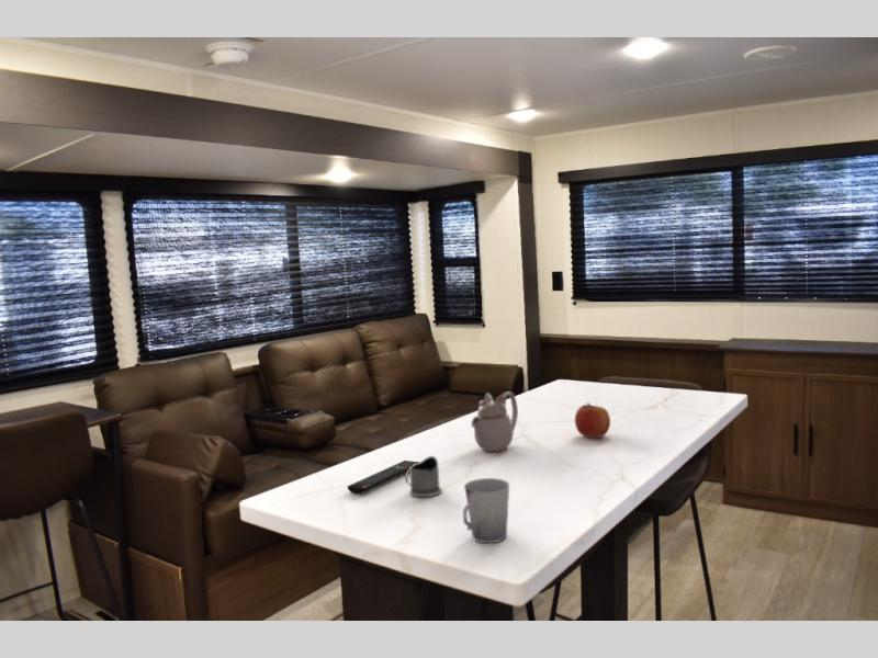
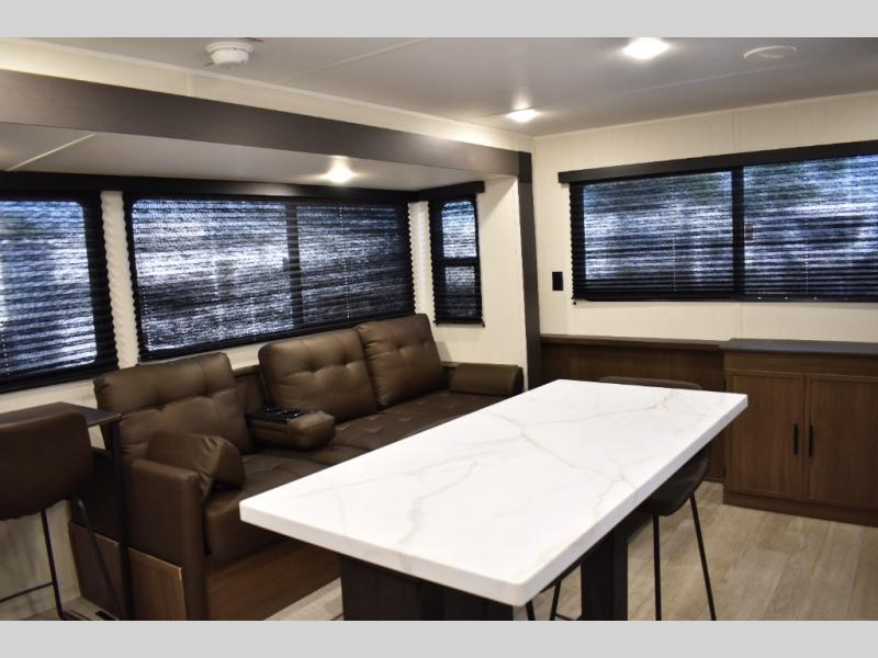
- tea glass holder [404,455,442,498]
- remote control [347,460,420,496]
- teapot [470,390,519,453]
- cup [462,477,510,544]
- fruit [574,401,611,439]
